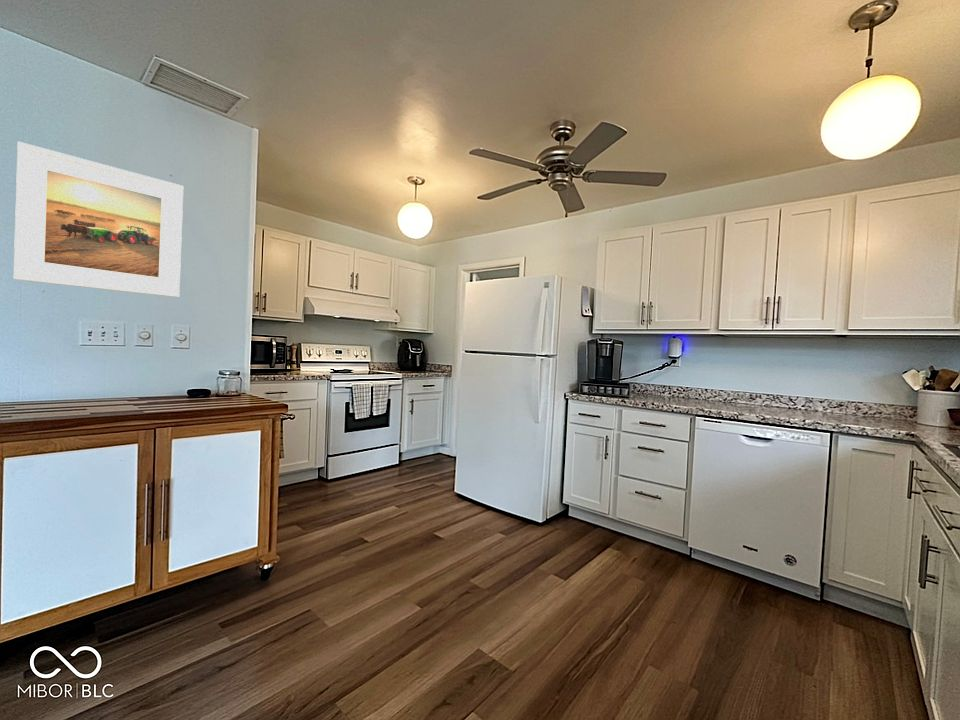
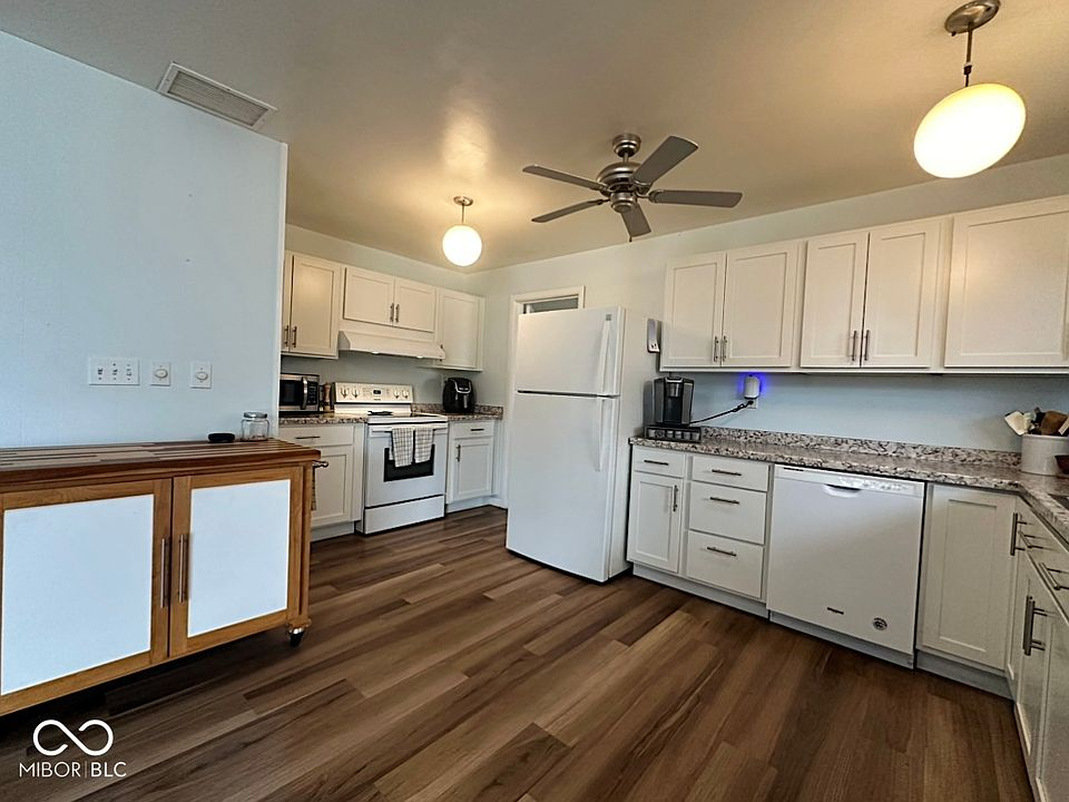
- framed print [13,141,184,298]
